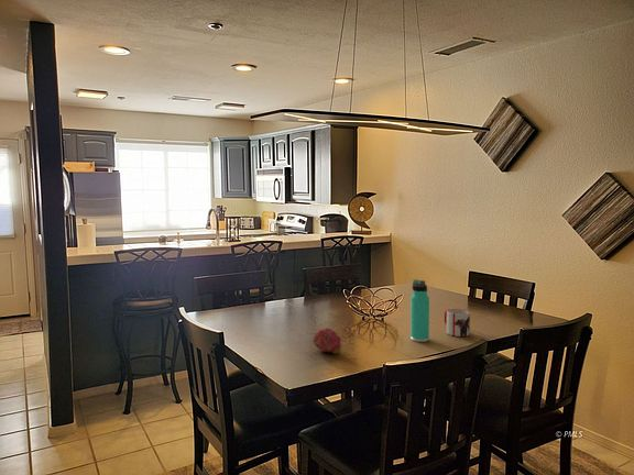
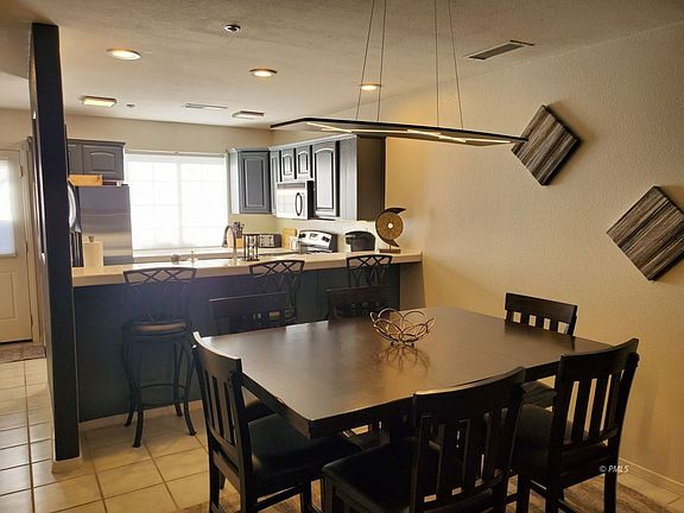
- fruit [311,328,343,355]
- thermos bottle [409,278,430,343]
- mug [444,308,471,338]
